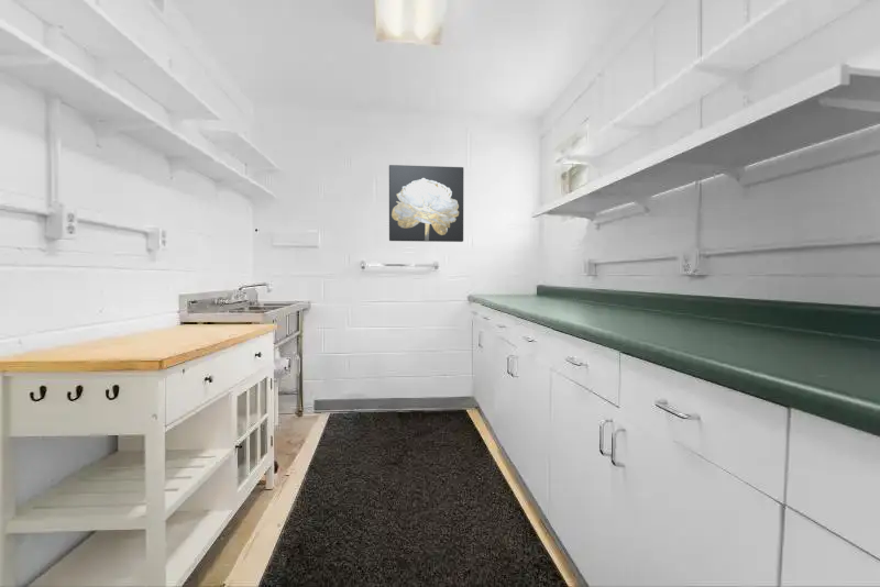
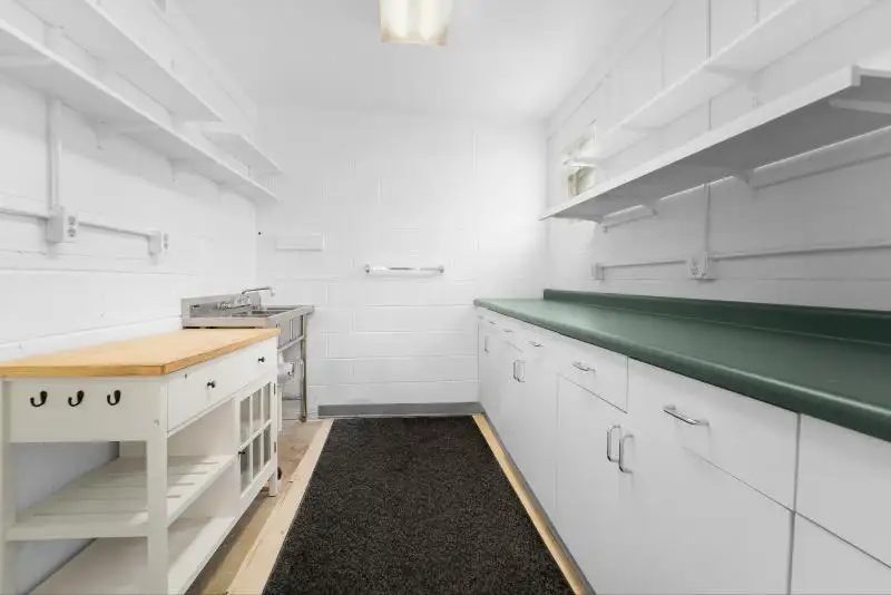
- wall art [388,164,464,243]
